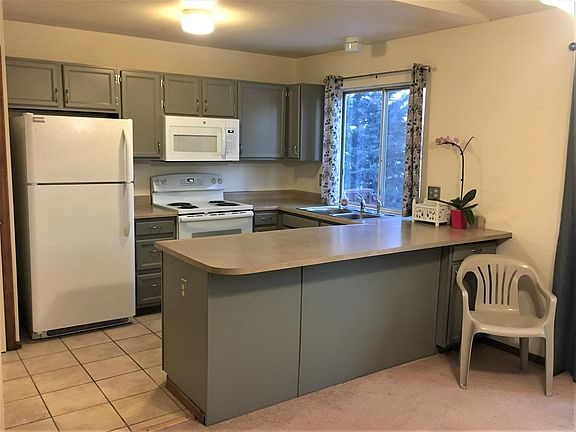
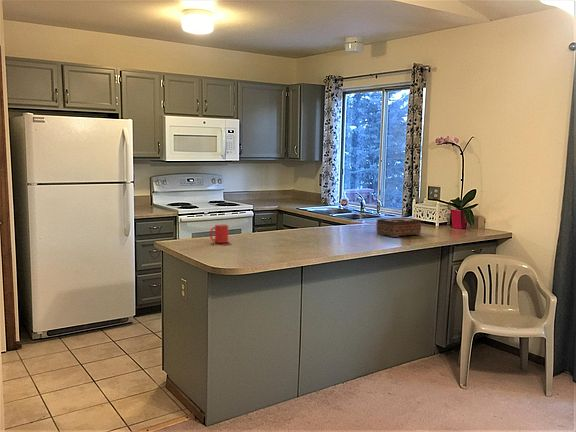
+ mug [209,223,229,244]
+ tissue box [375,216,422,238]
